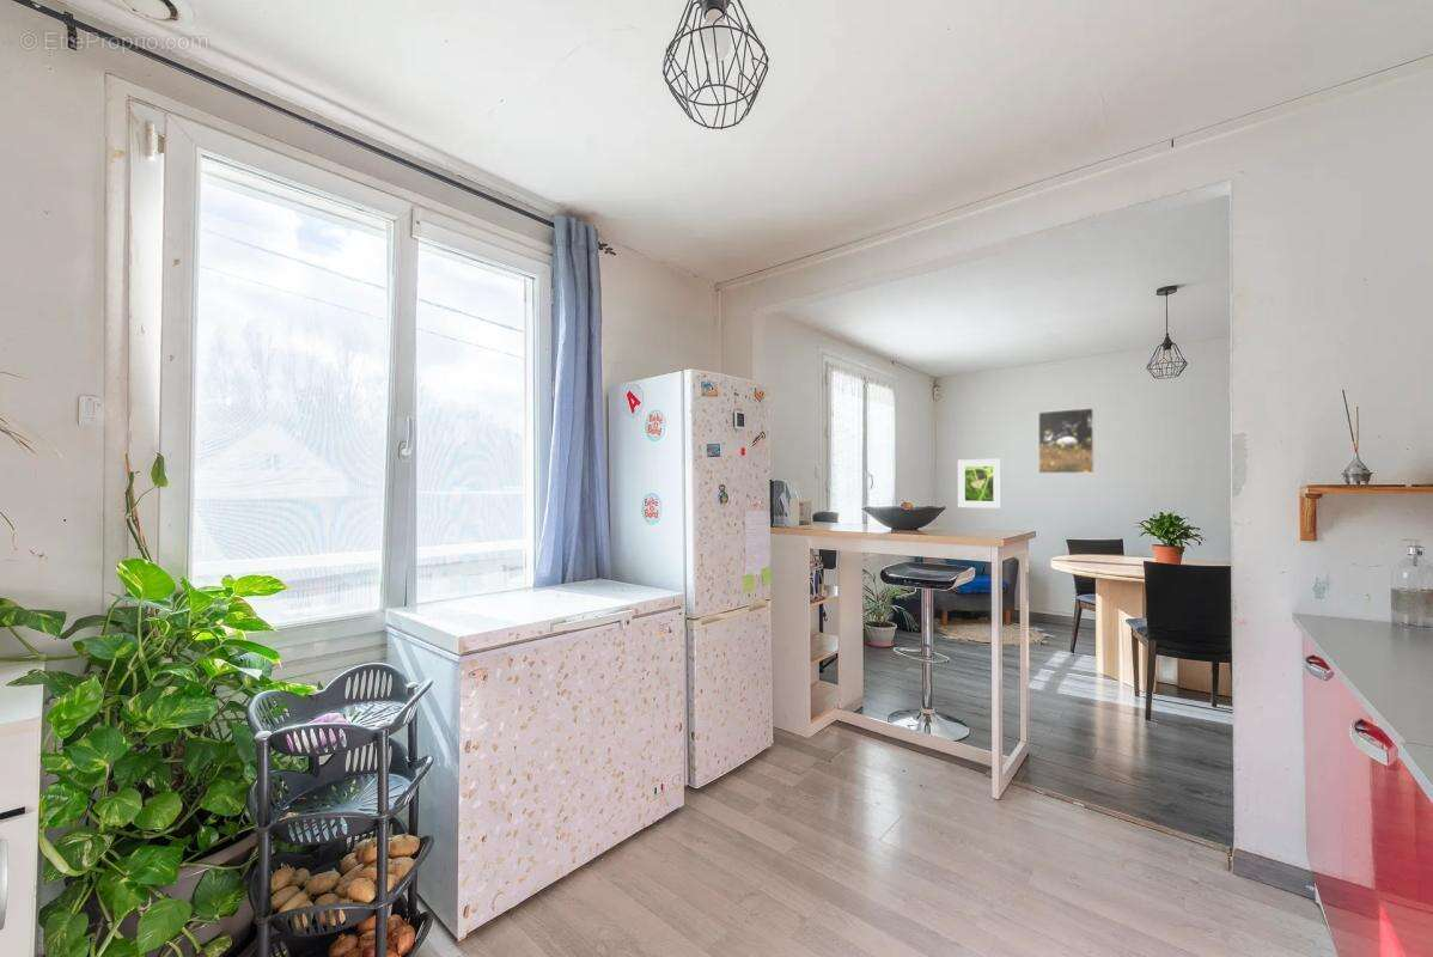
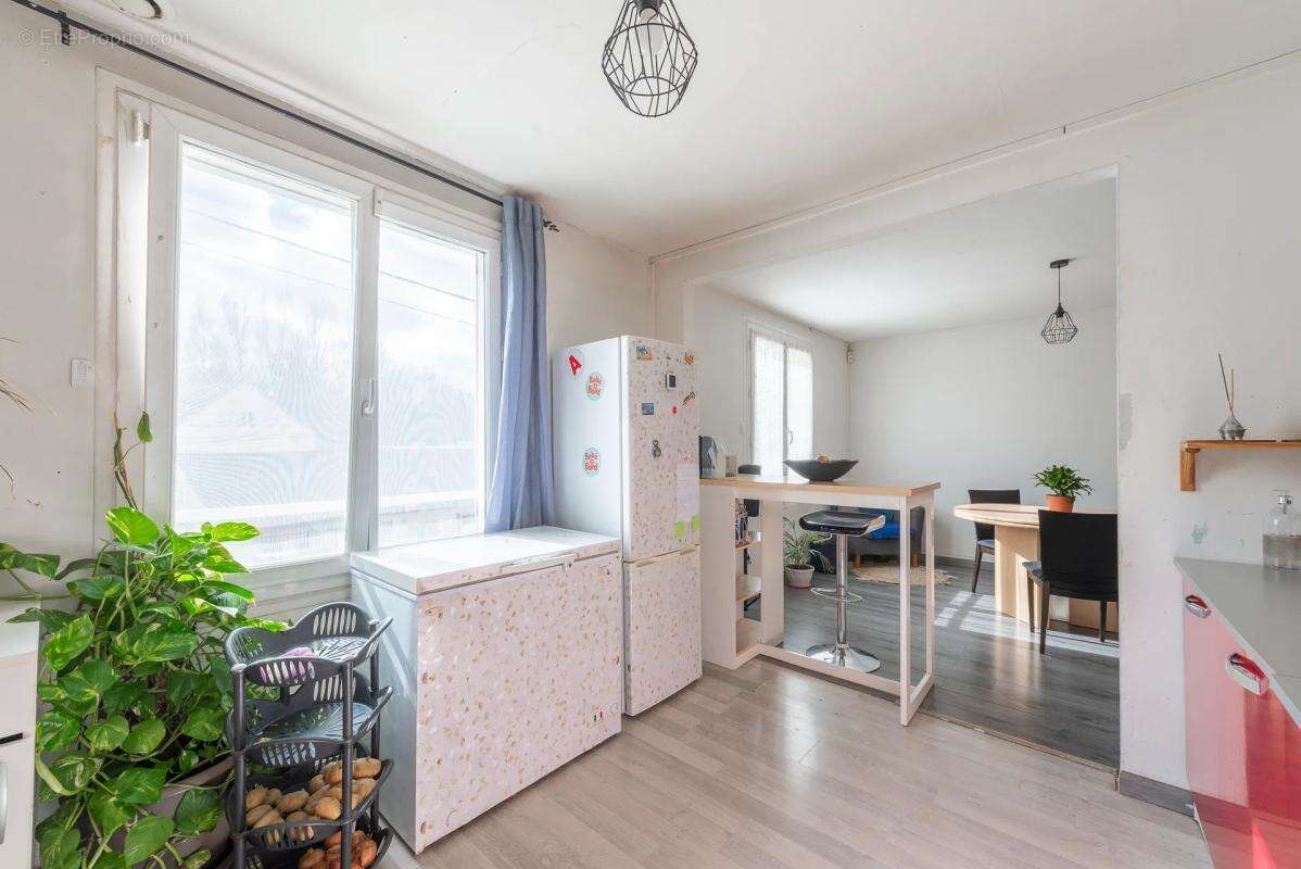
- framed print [1037,407,1096,475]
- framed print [957,458,1002,510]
